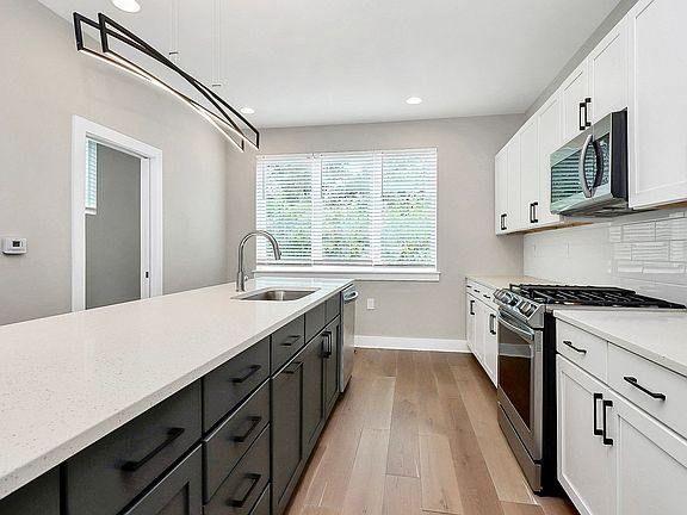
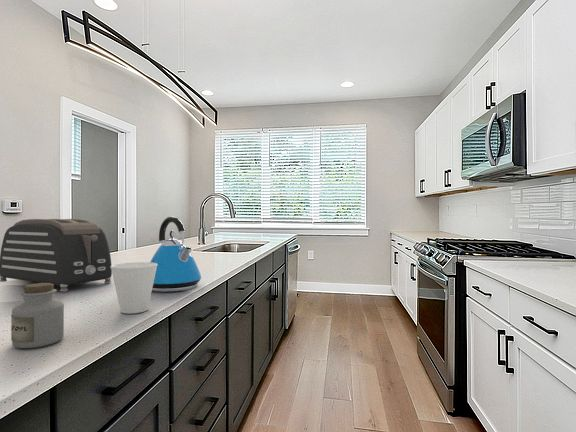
+ kettle [149,215,202,293]
+ cup [110,261,157,315]
+ toaster [0,218,113,292]
+ jar [10,282,65,349]
